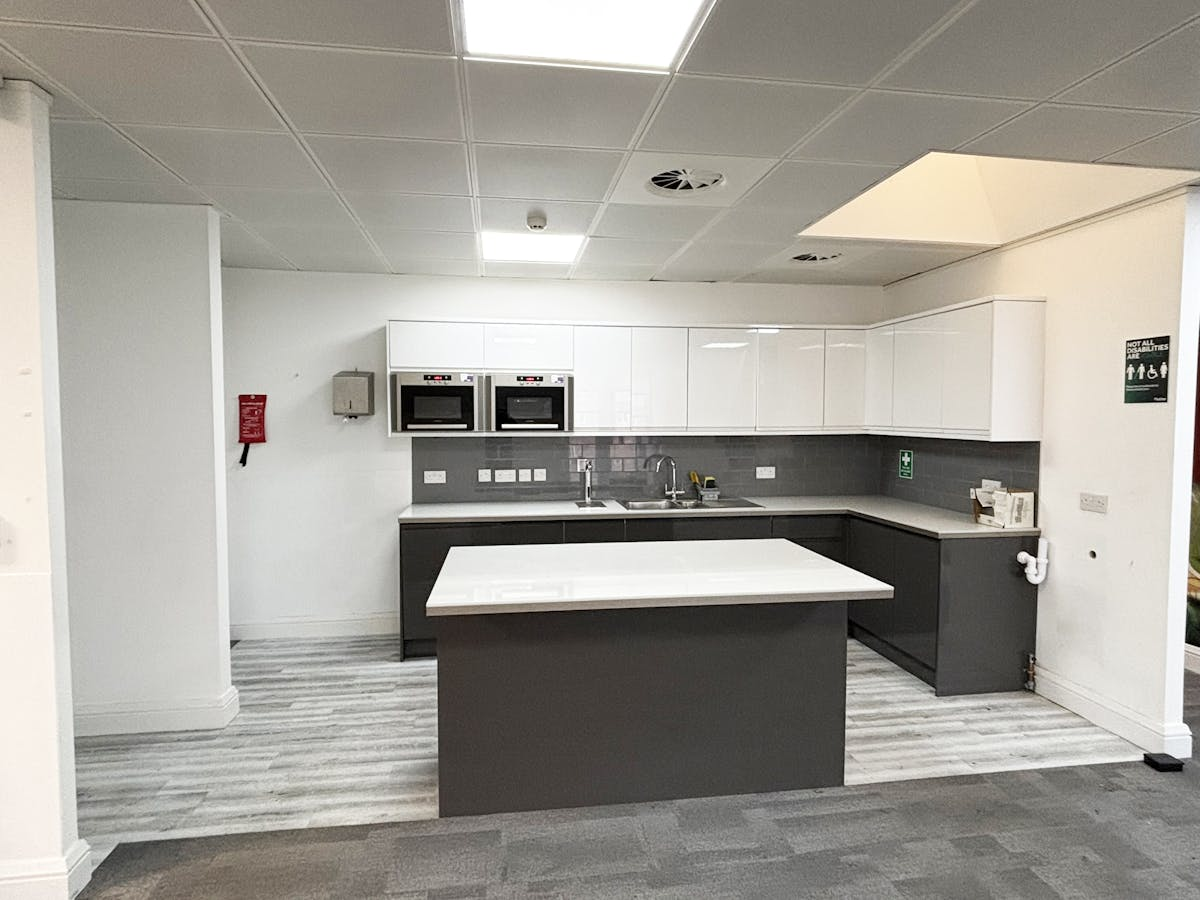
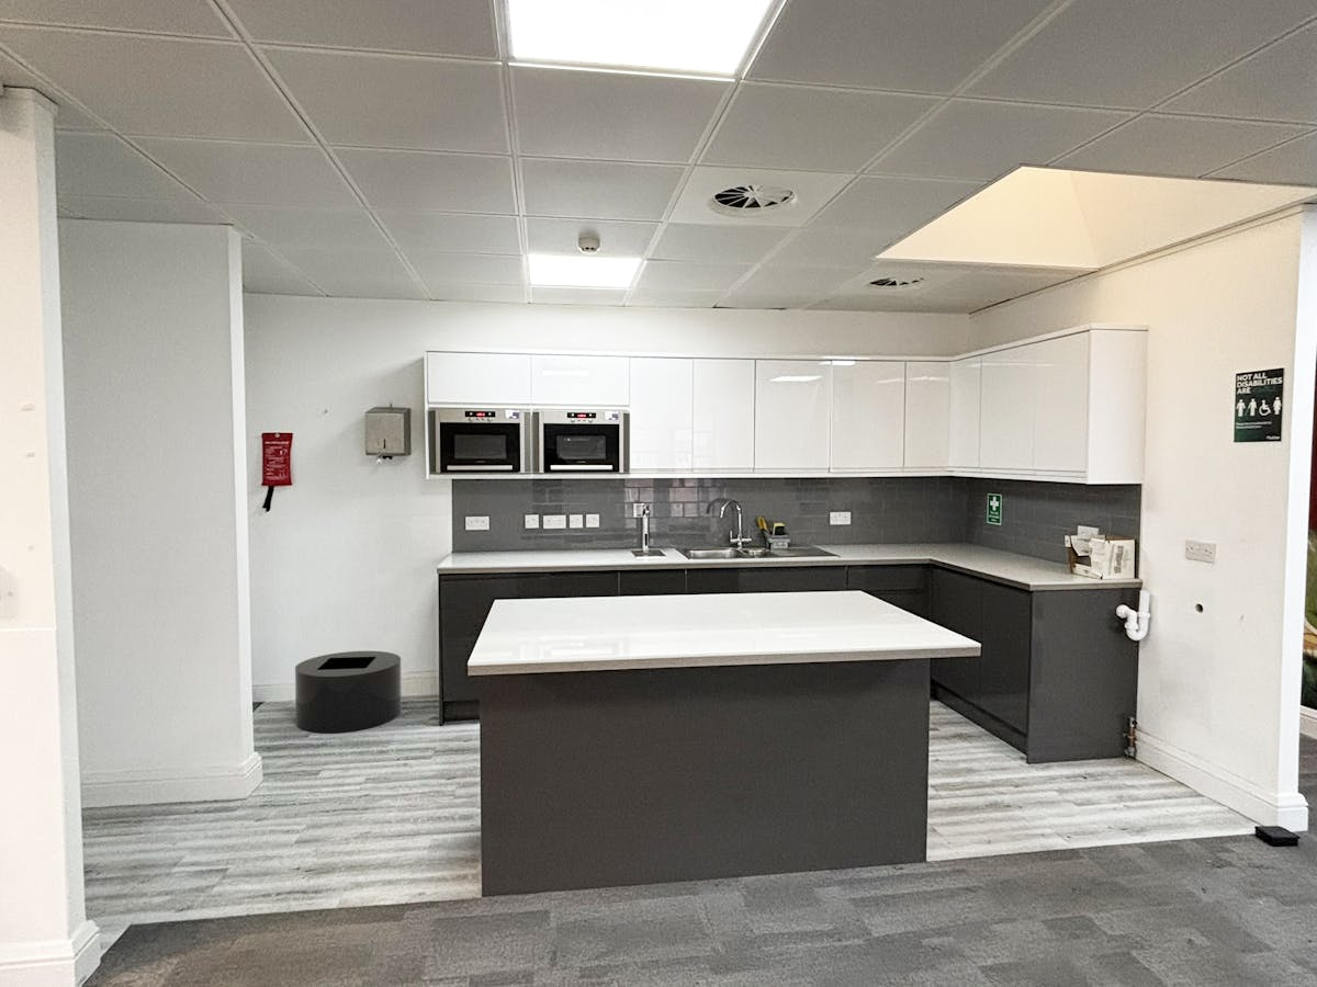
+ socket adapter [294,650,403,734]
